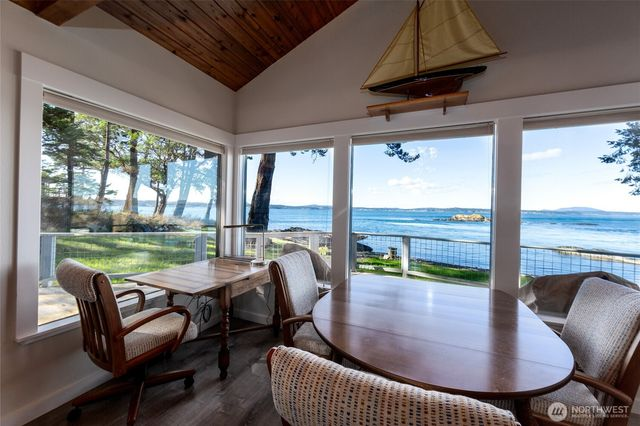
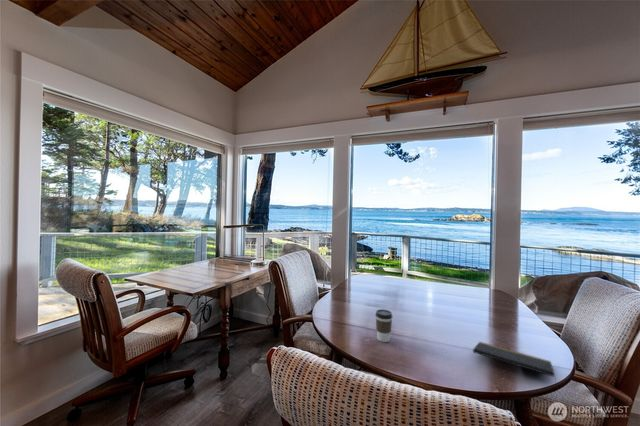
+ notepad [472,341,557,385]
+ coffee cup [374,308,393,343]
